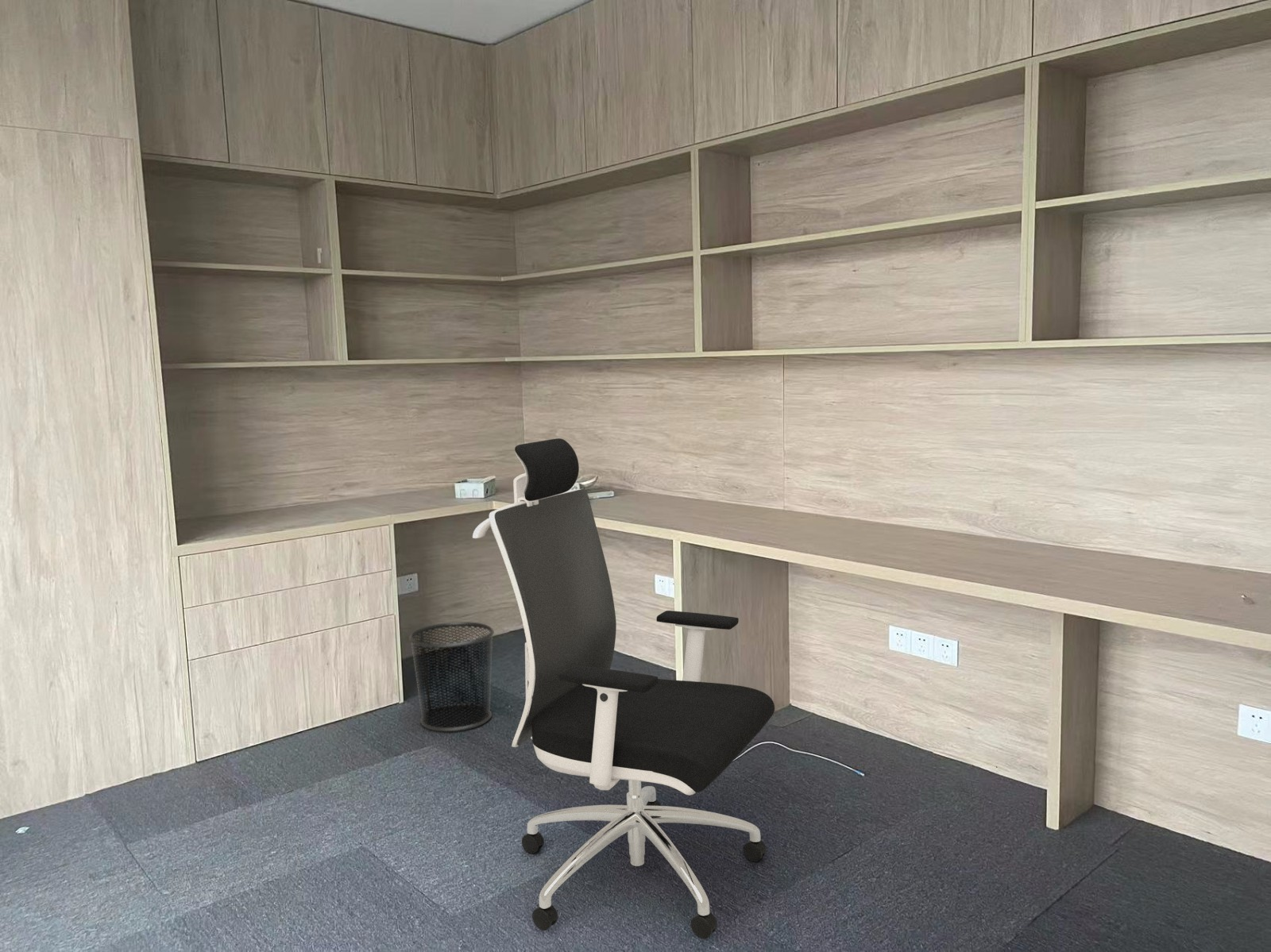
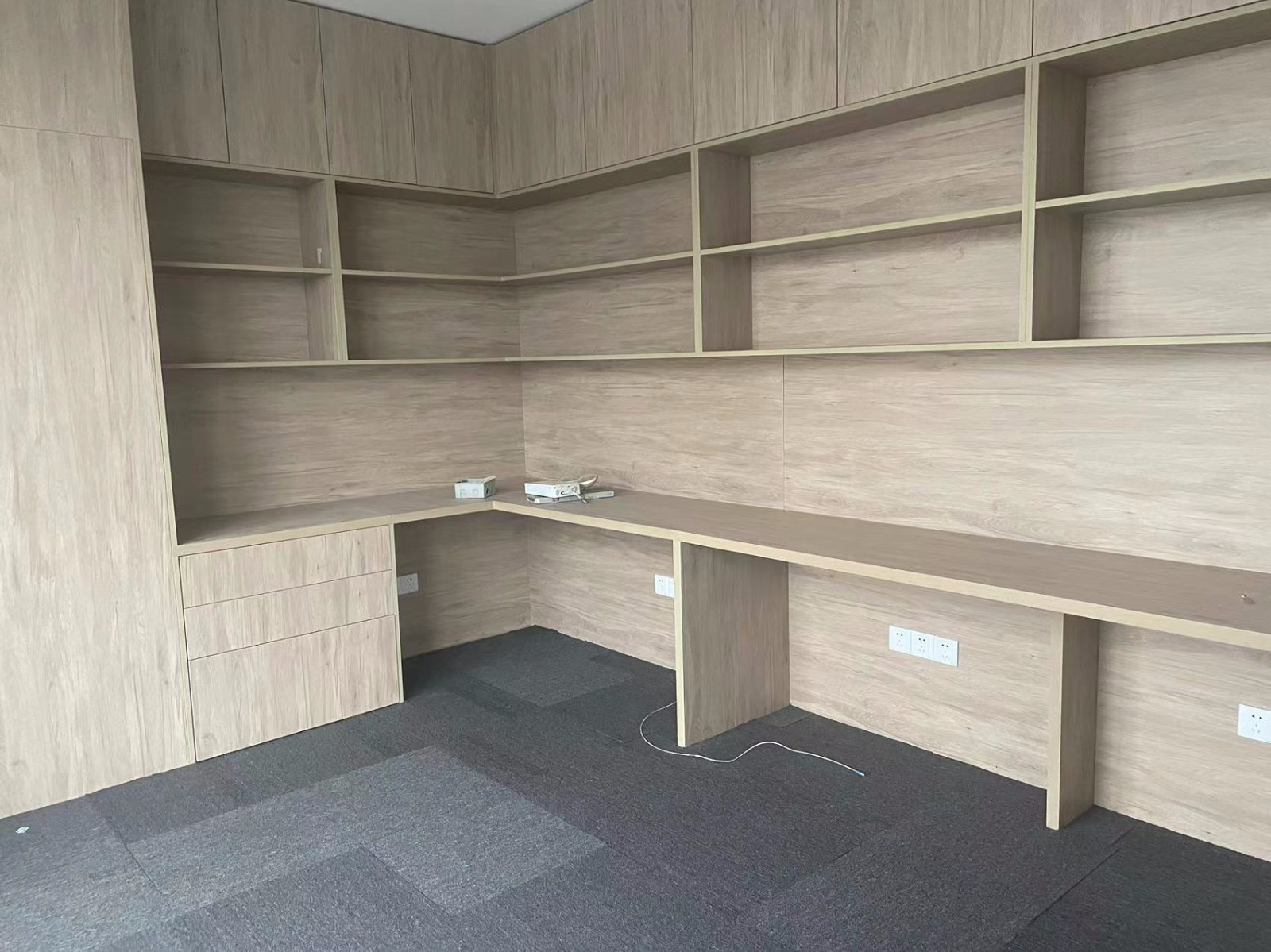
- waste bin [408,621,495,732]
- office chair [472,437,775,940]
